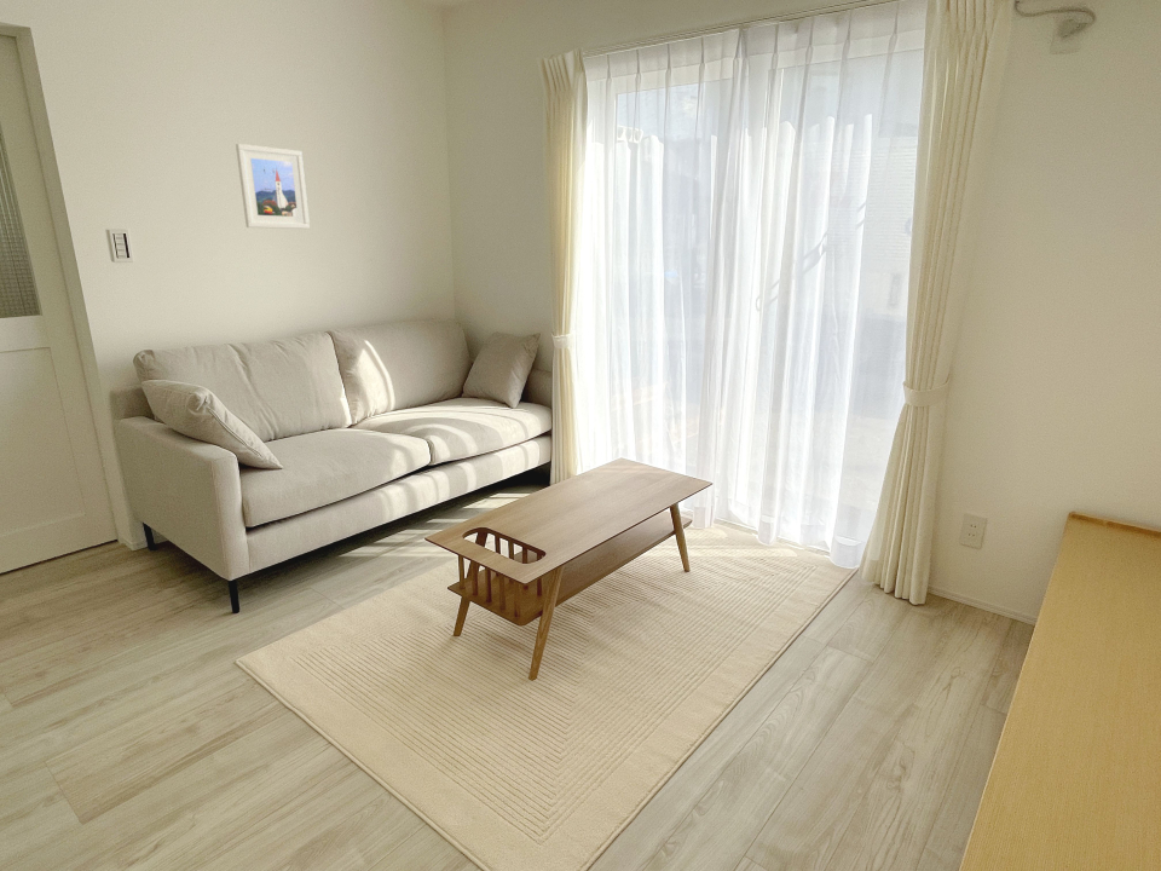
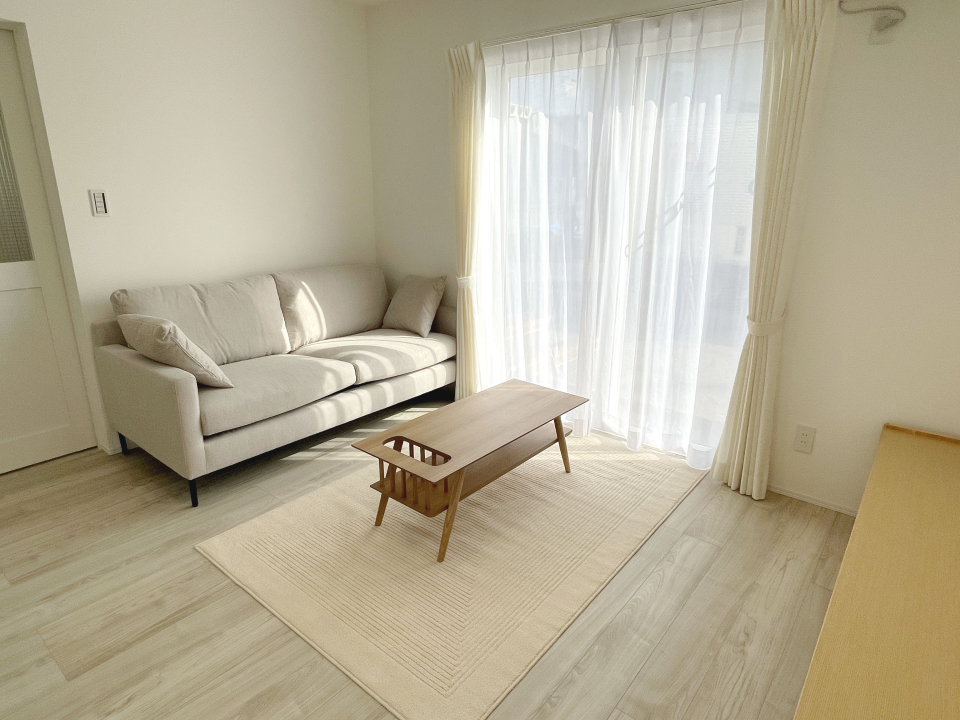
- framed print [235,143,311,230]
